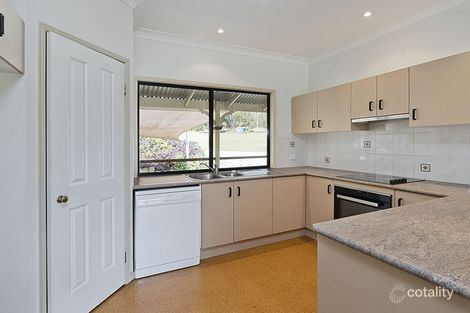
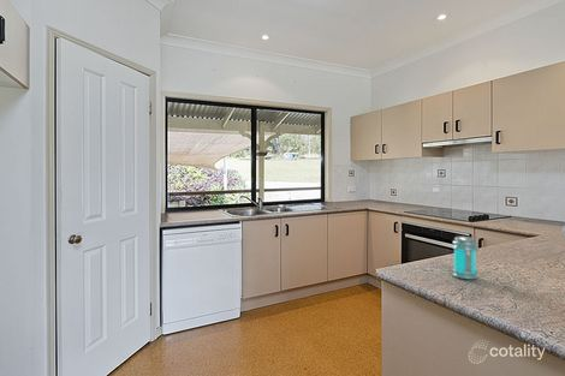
+ jar [451,235,480,280]
